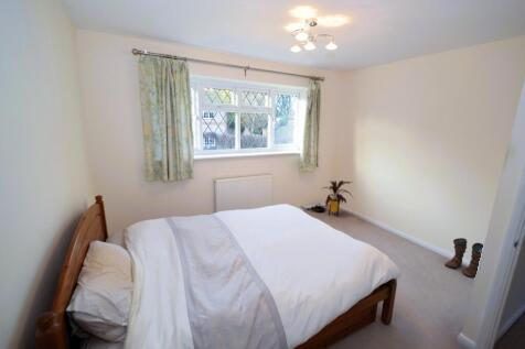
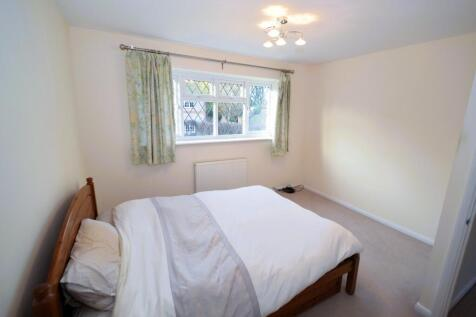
- boots [443,237,484,279]
- house plant [322,179,354,218]
